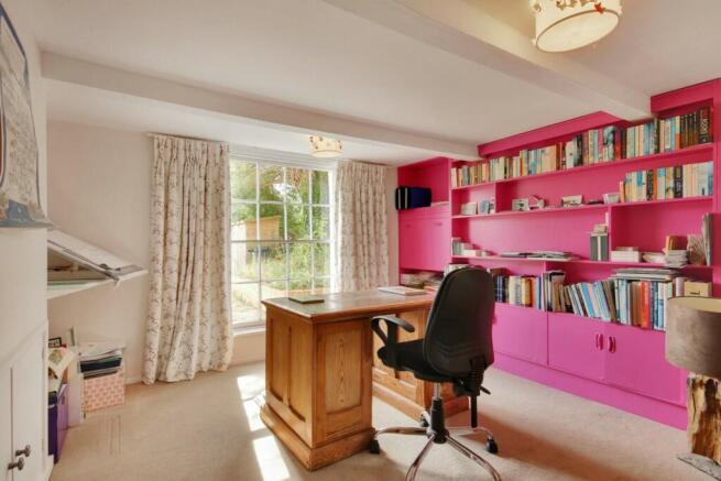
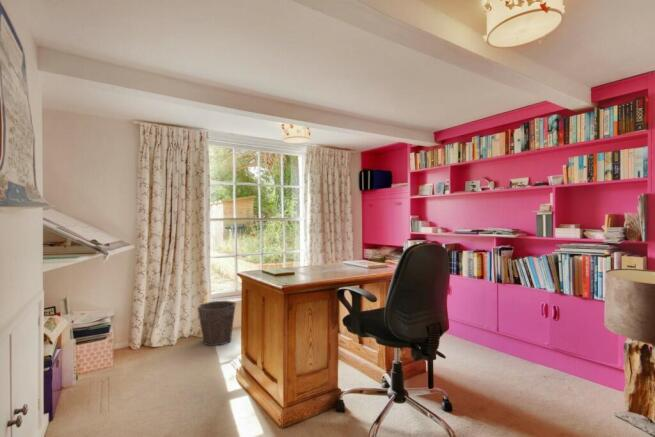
+ waste bin [197,300,237,347]
